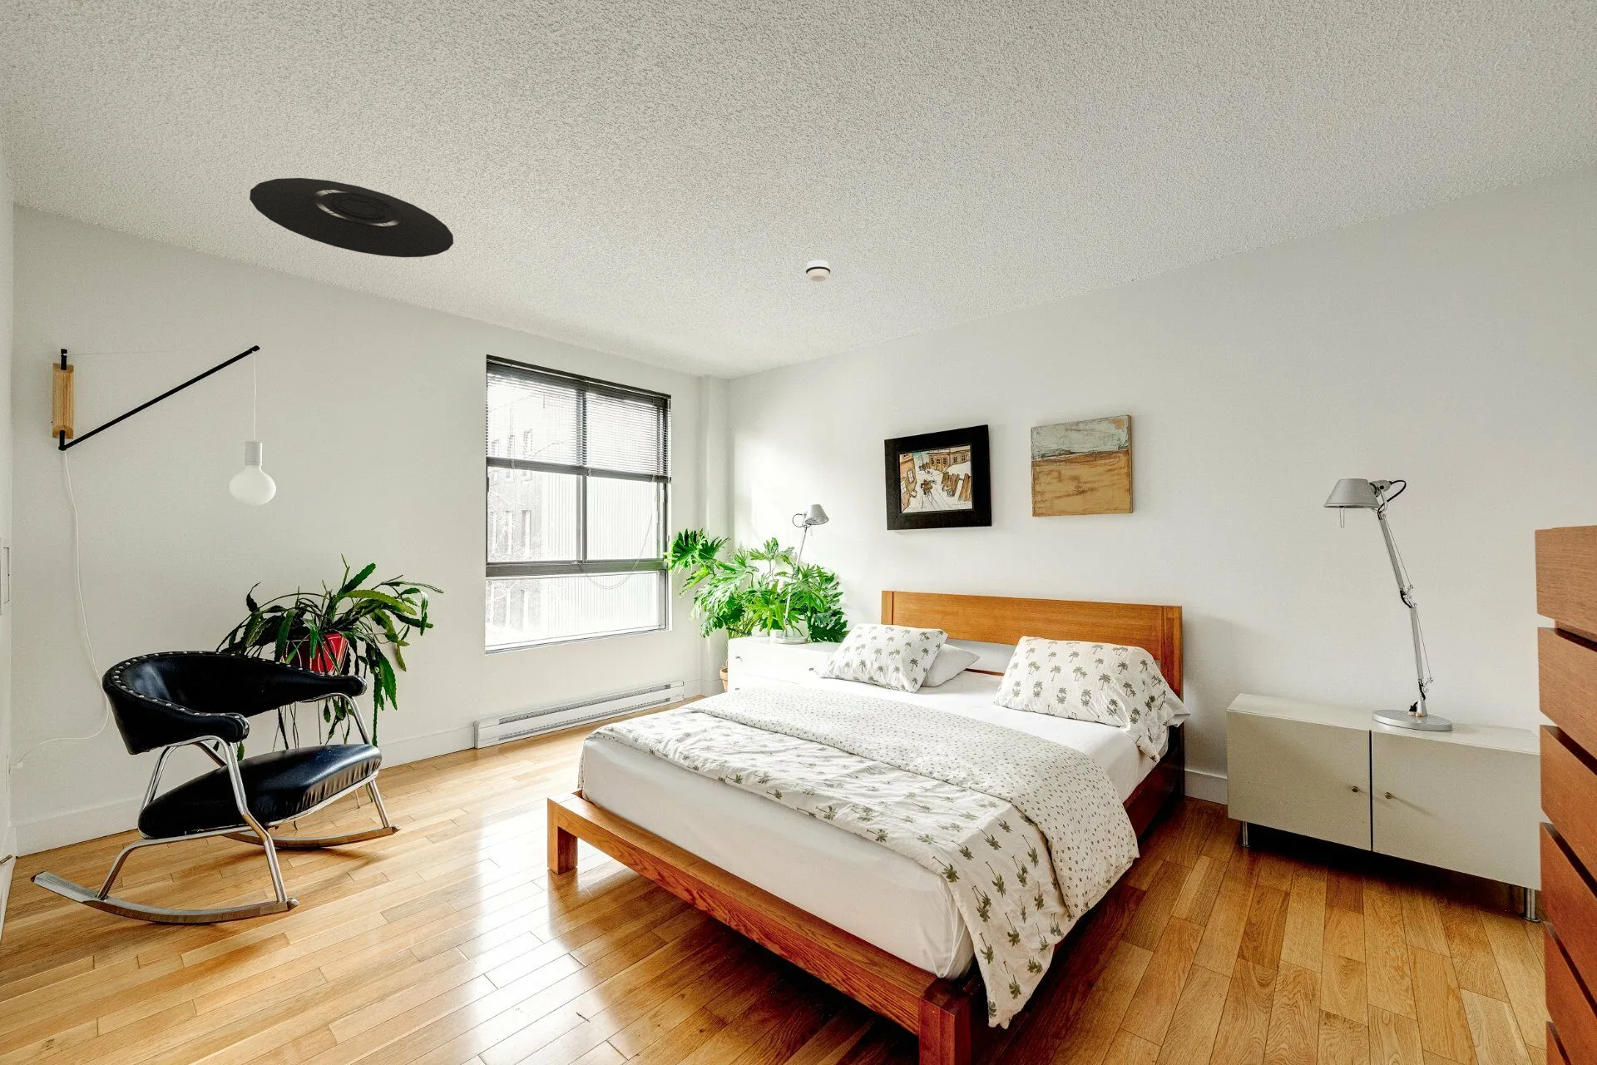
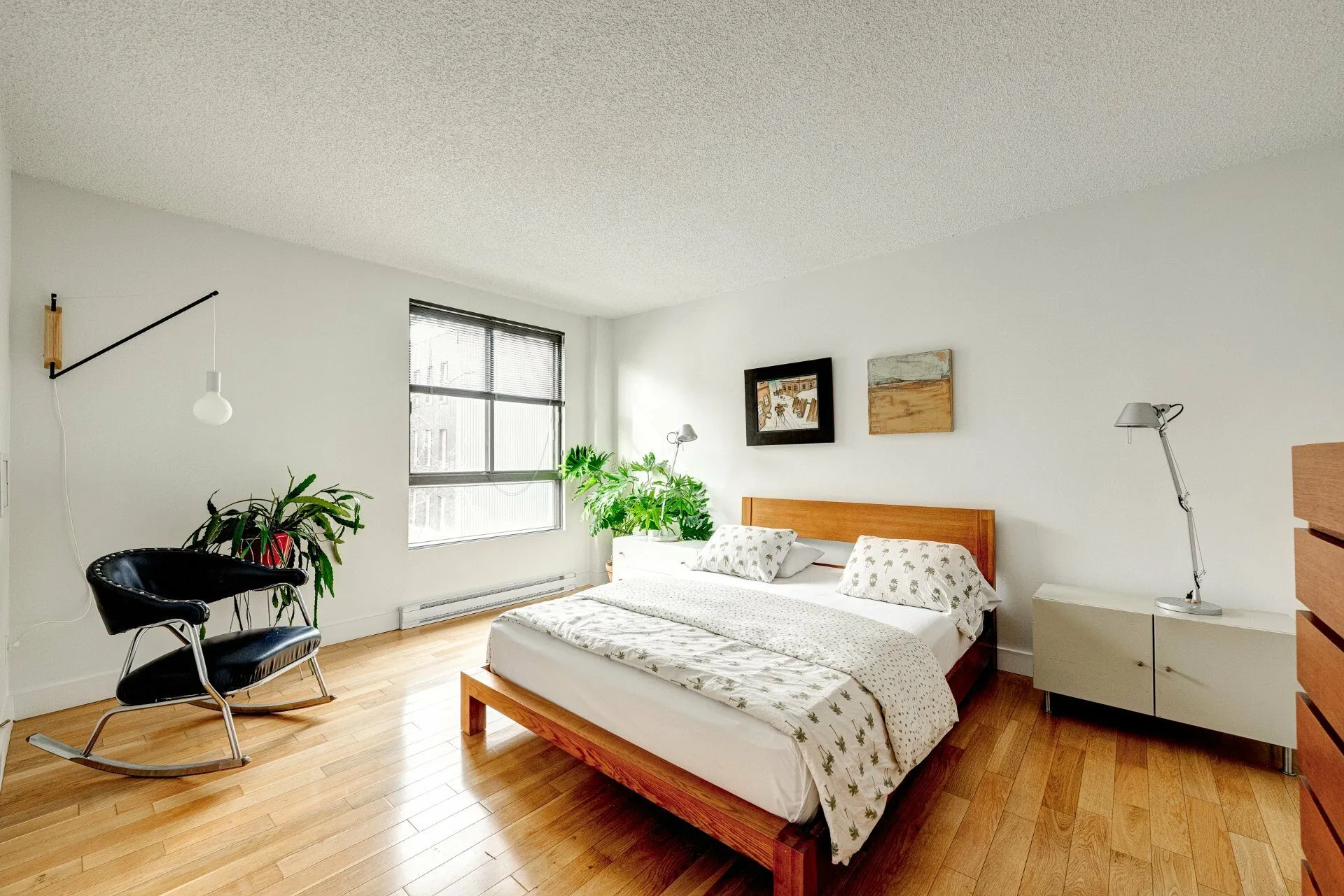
- smoke detector [806,259,832,283]
- ceiling light [248,177,454,258]
